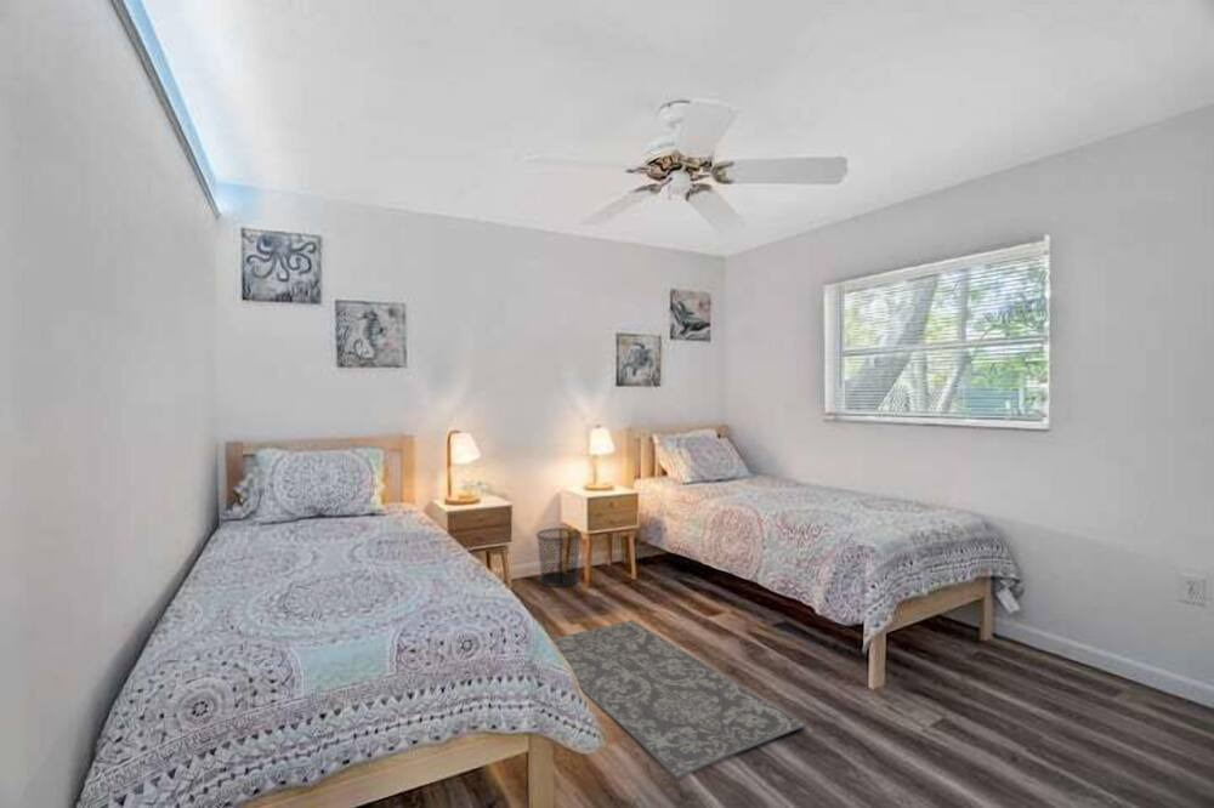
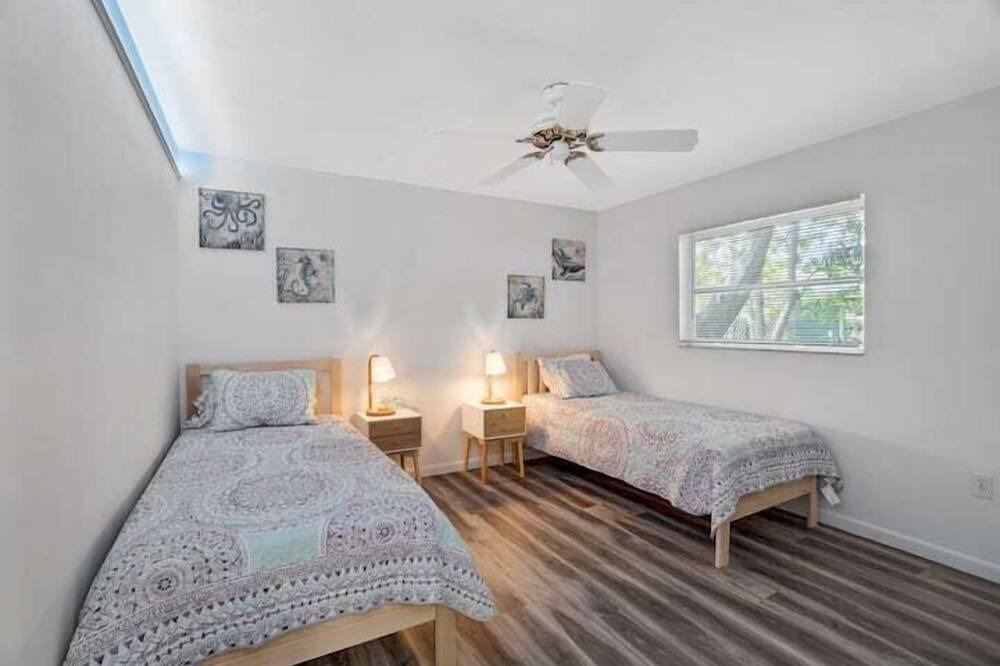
- waste bin [535,527,583,588]
- rug [551,619,807,780]
